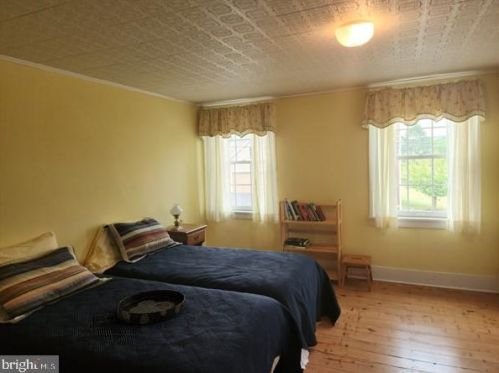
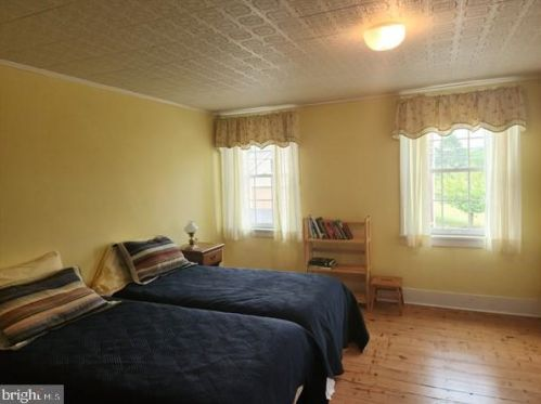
- tray [116,289,187,325]
